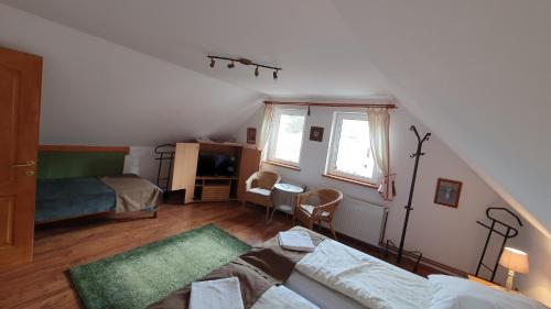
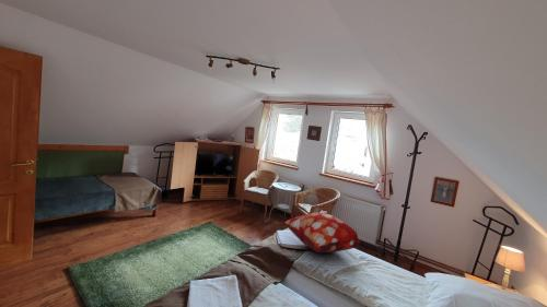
+ decorative pillow [283,212,361,255]
